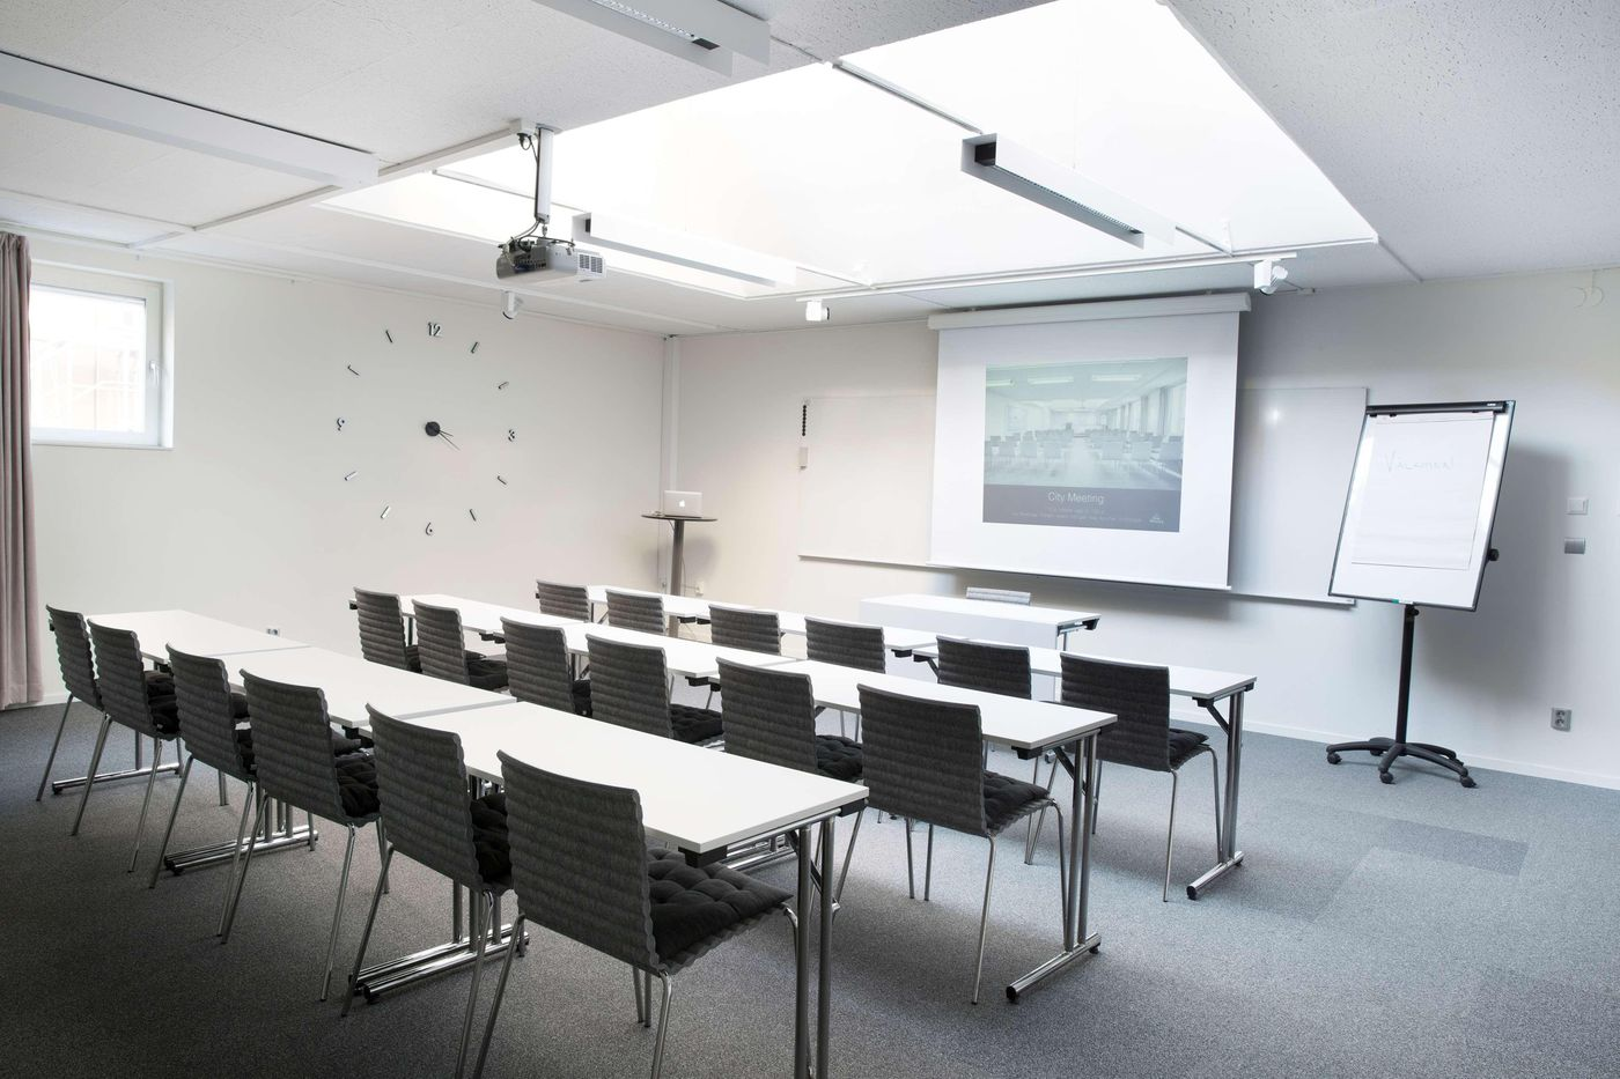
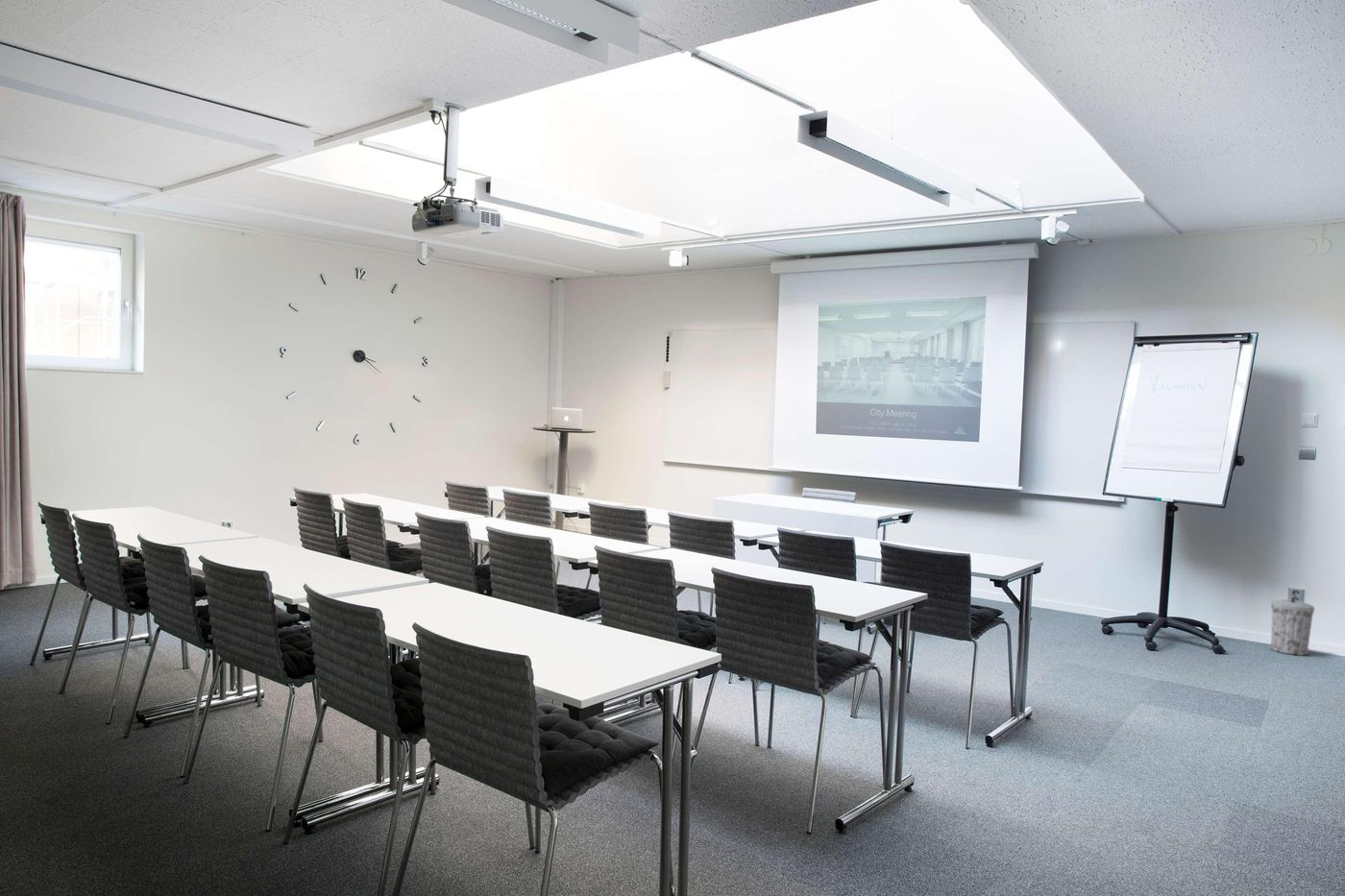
+ trash can [1270,598,1315,657]
